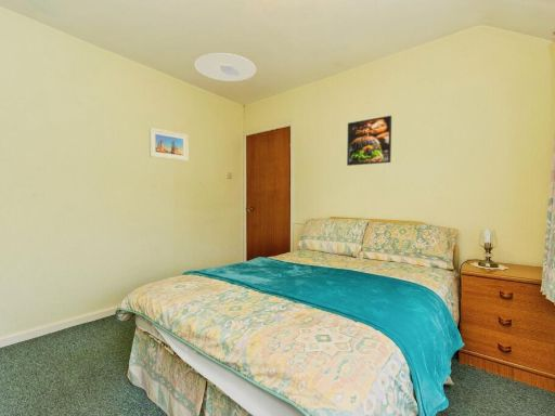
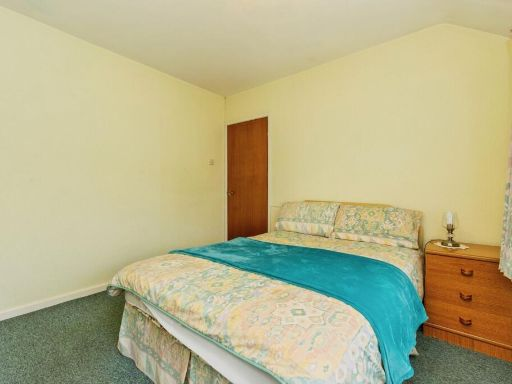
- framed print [346,115,392,167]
- ceiling light [194,52,257,82]
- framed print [149,127,189,161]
